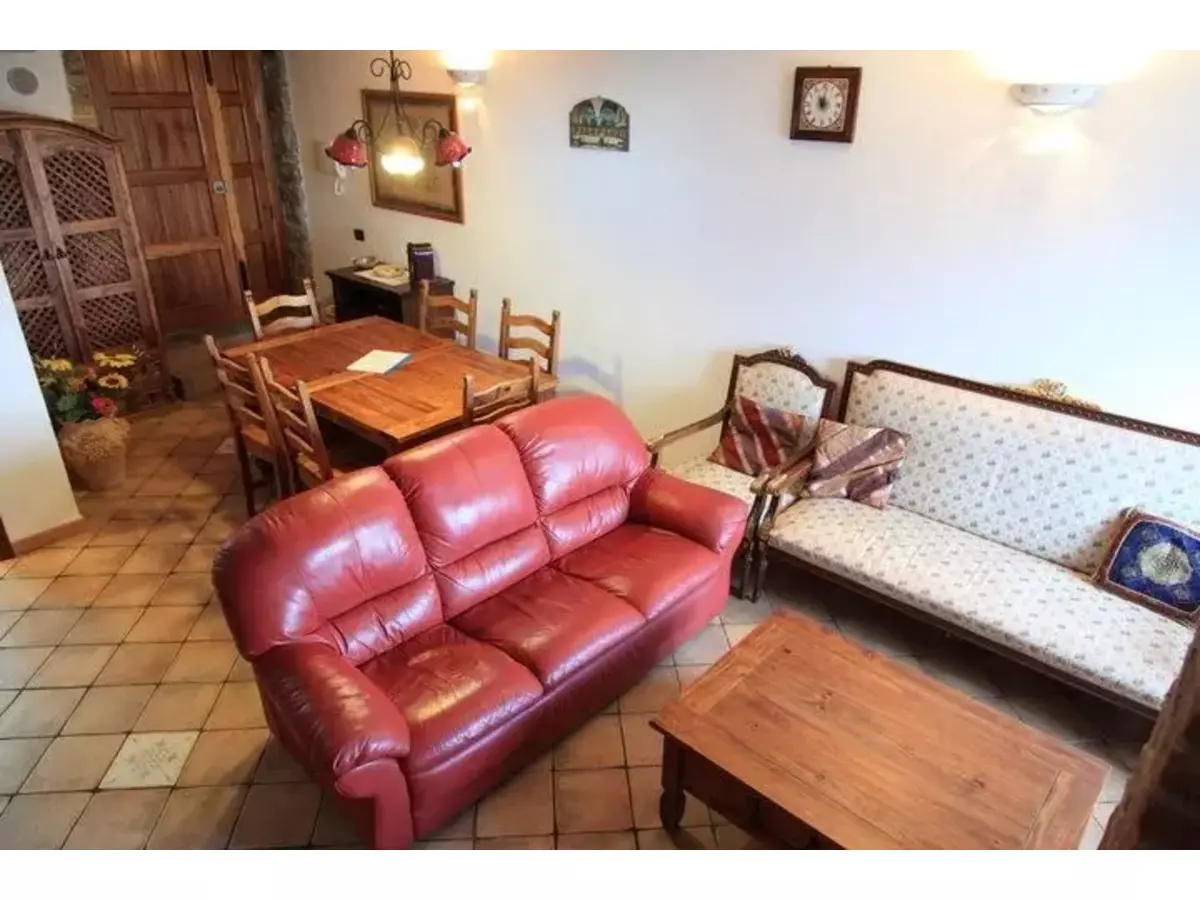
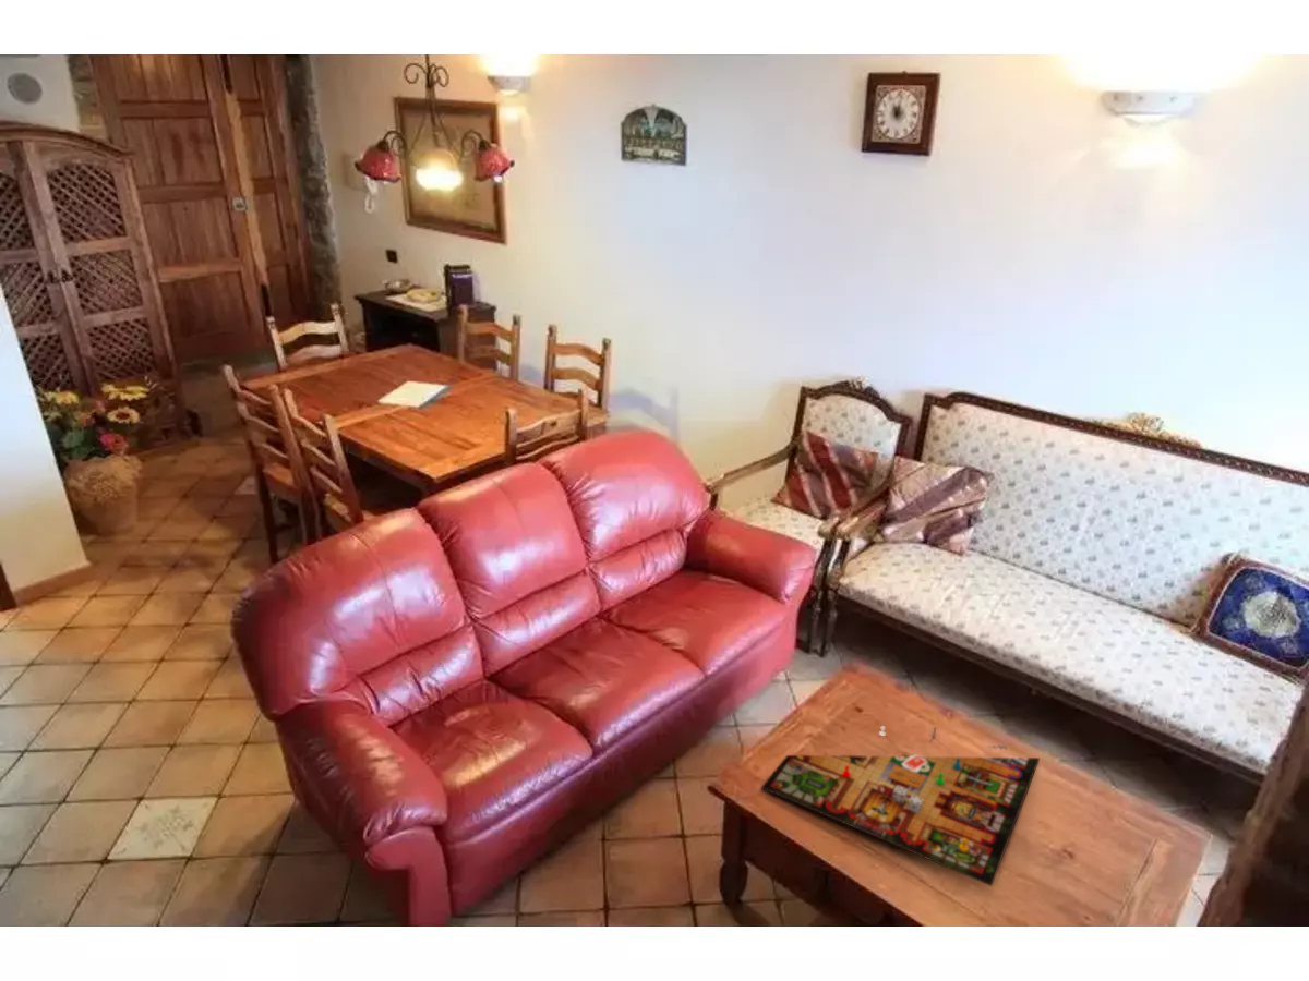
+ gameboard [760,725,1041,887]
